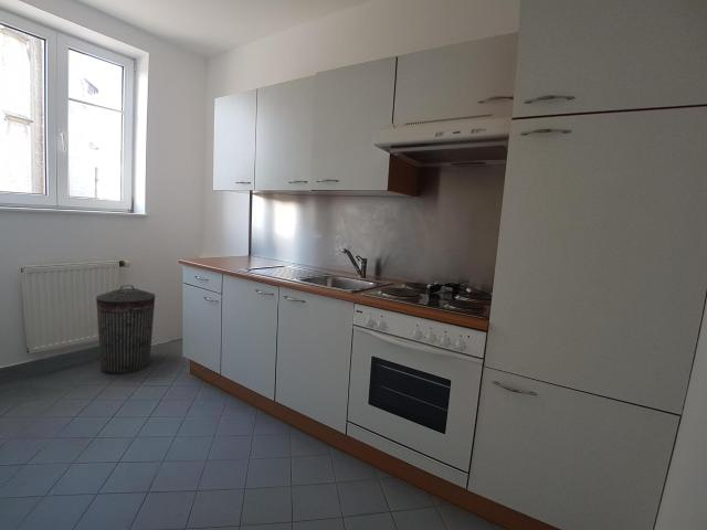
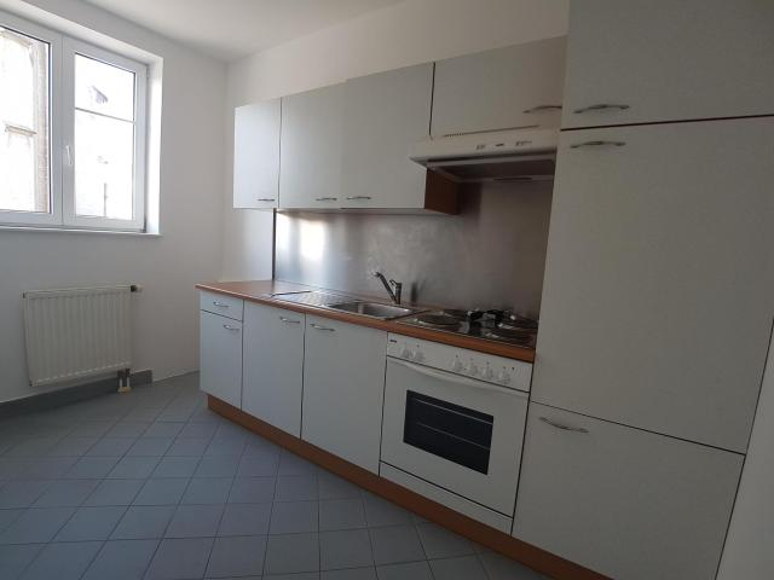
- trash can [95,284,156,375]
